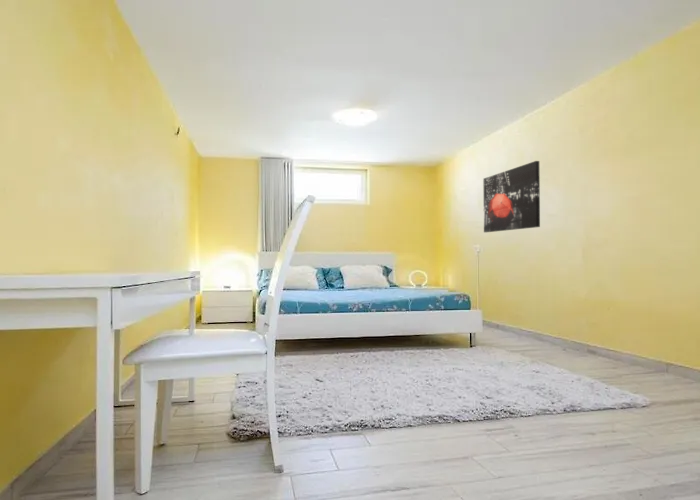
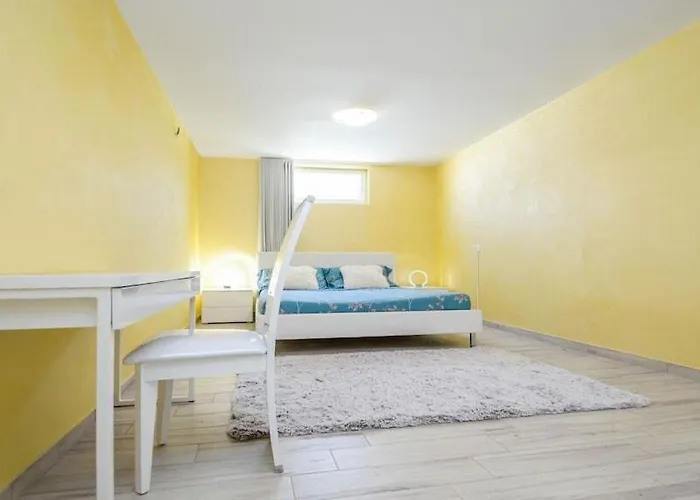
- wall art [482,160,541,233]
